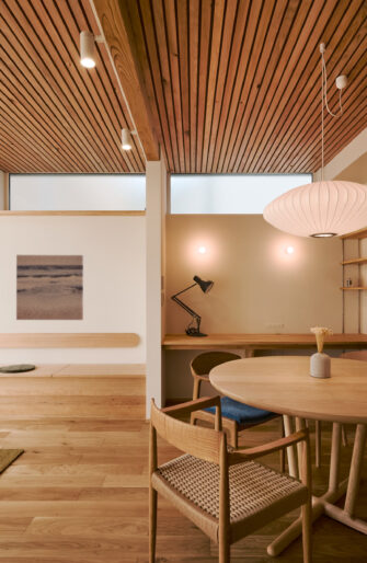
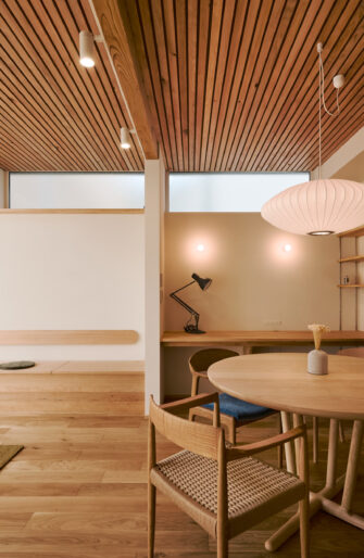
- wall art [15,254,84,321]
